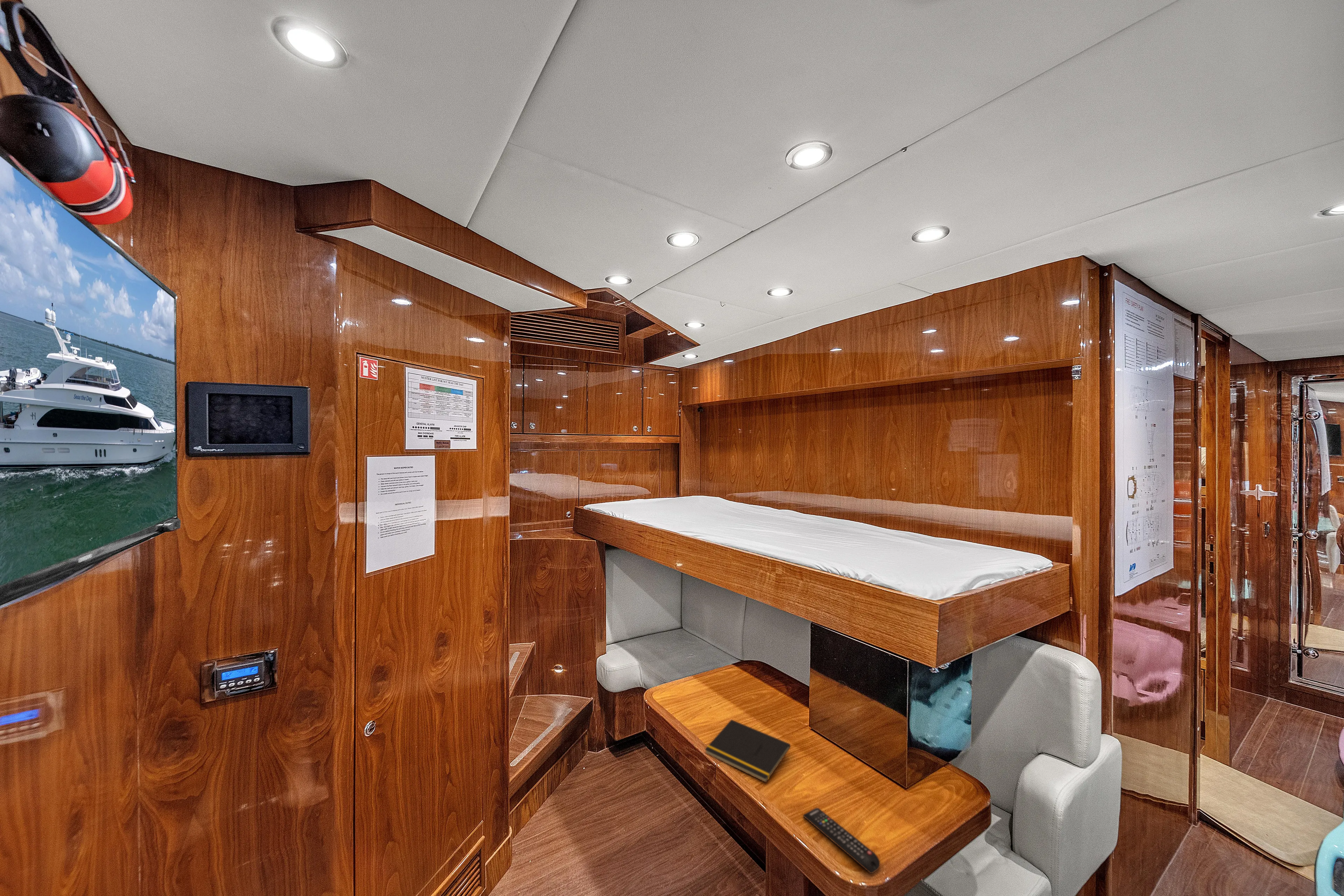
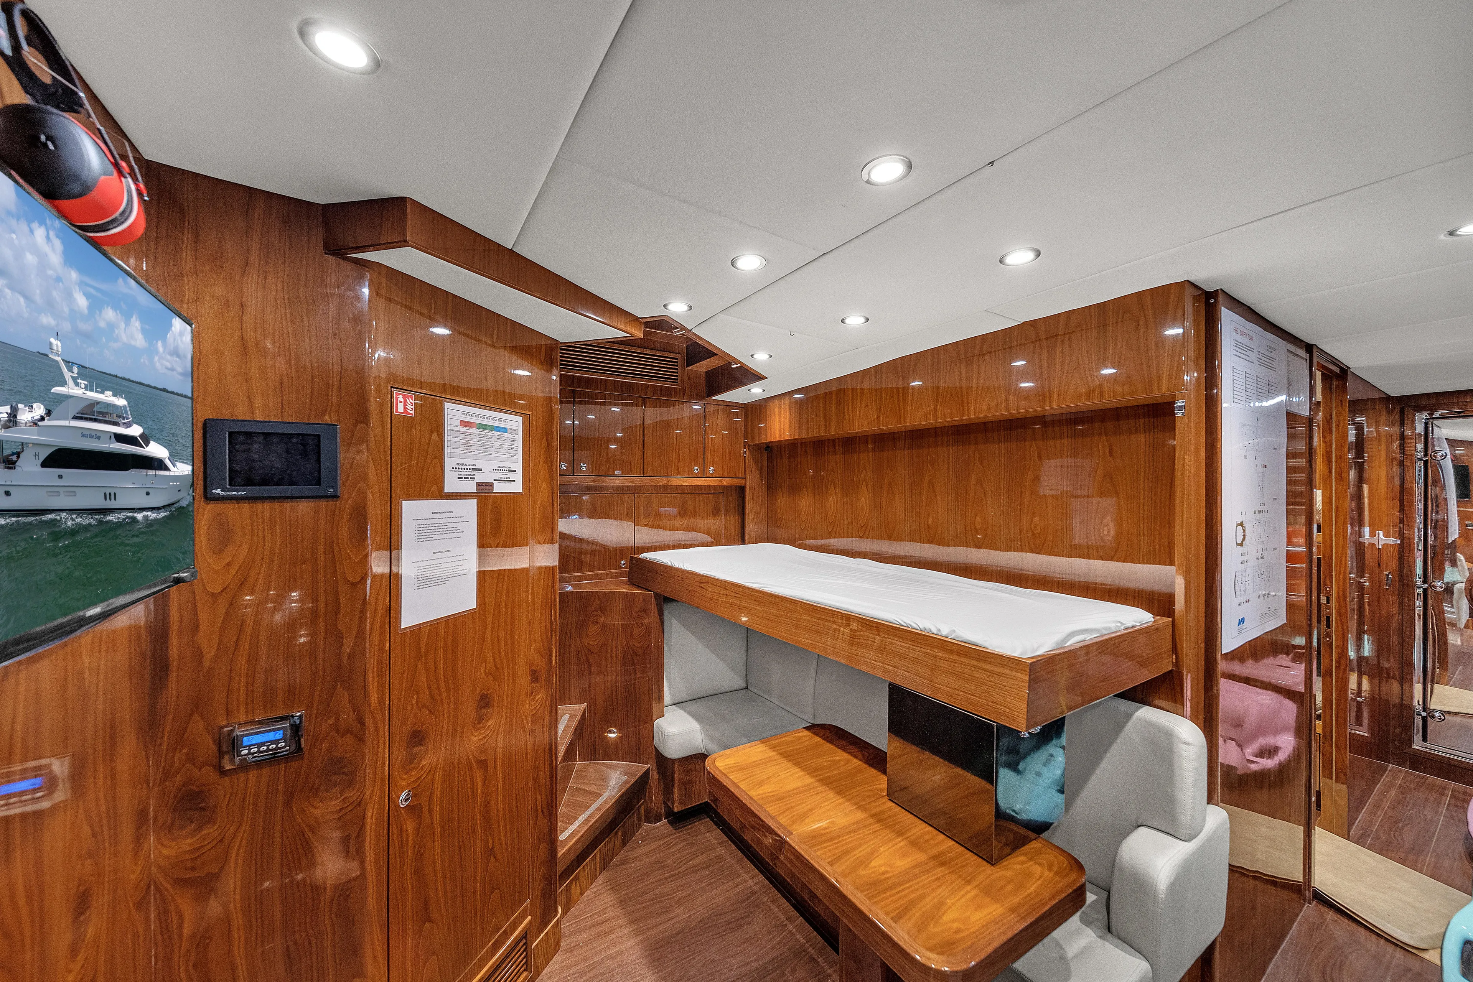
- notepad [705,719,791,783]
- remote control [803,807,881,874]
